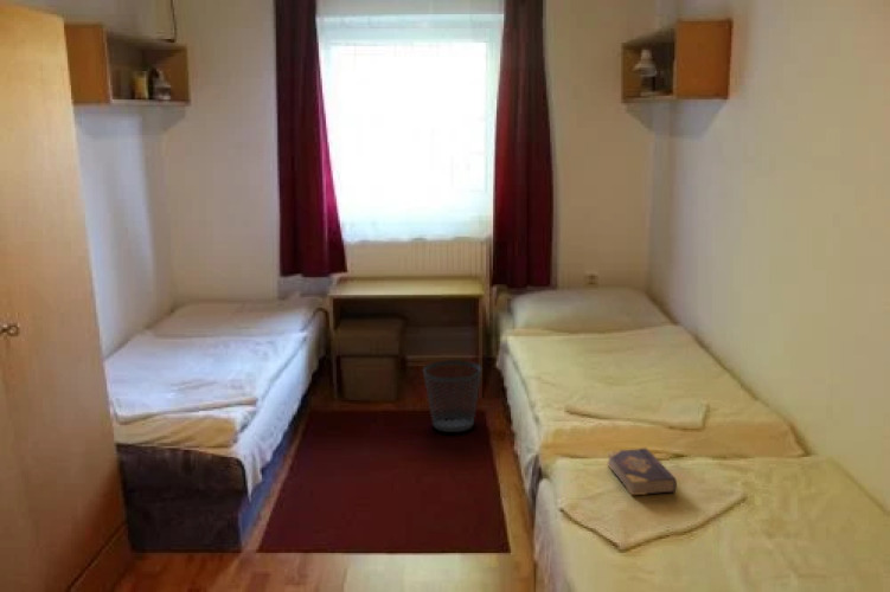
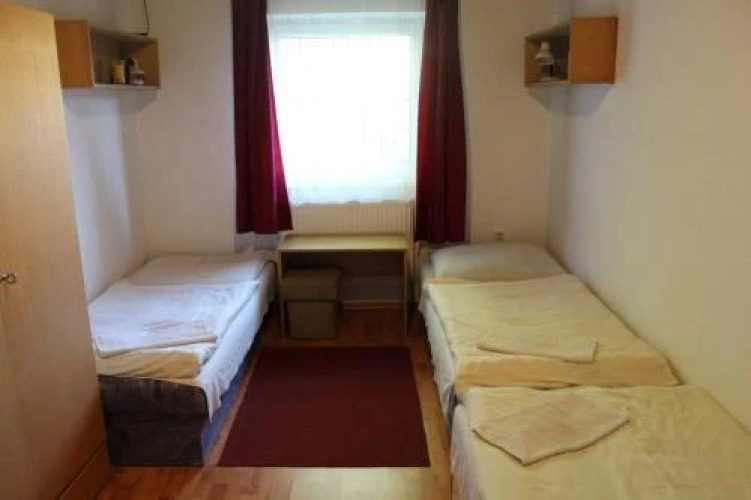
- book [606,448,678,496]
- wastebasket [422,359,482,433]
